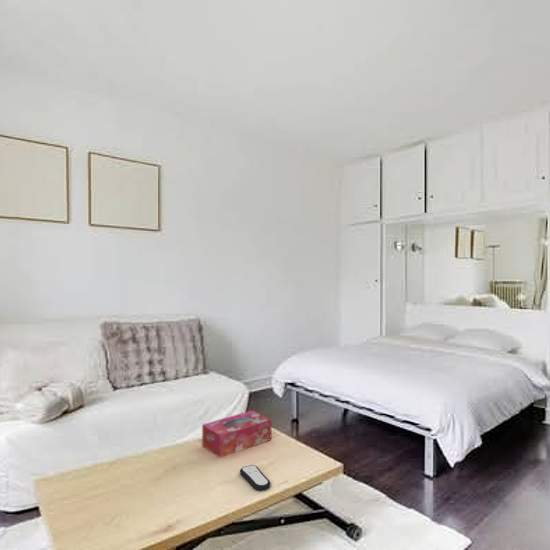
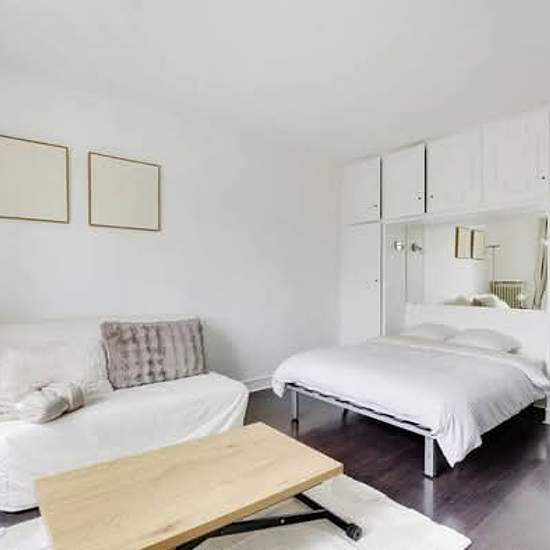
- remote control [239,464,272,492]
- tissue box [201,409,273,459]
